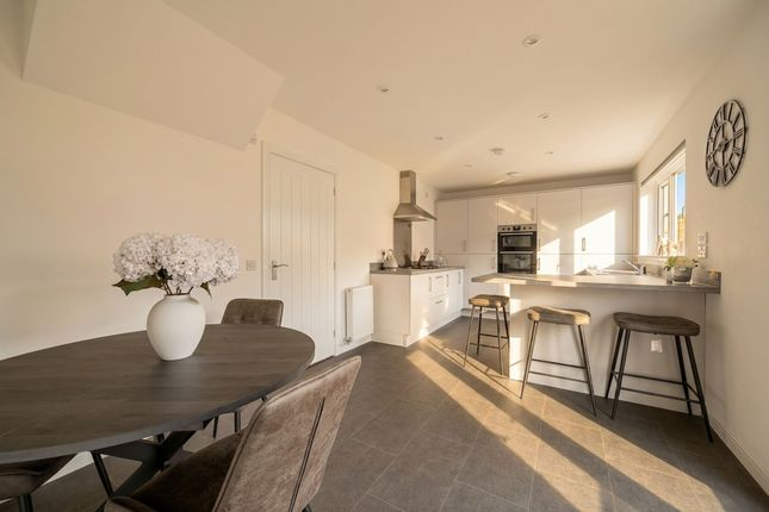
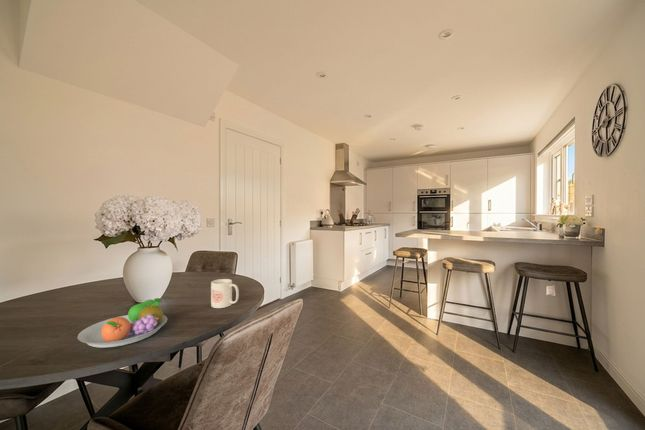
+ mug [210,278,240,309]
+ fruit bowl [77,297,168,349]
